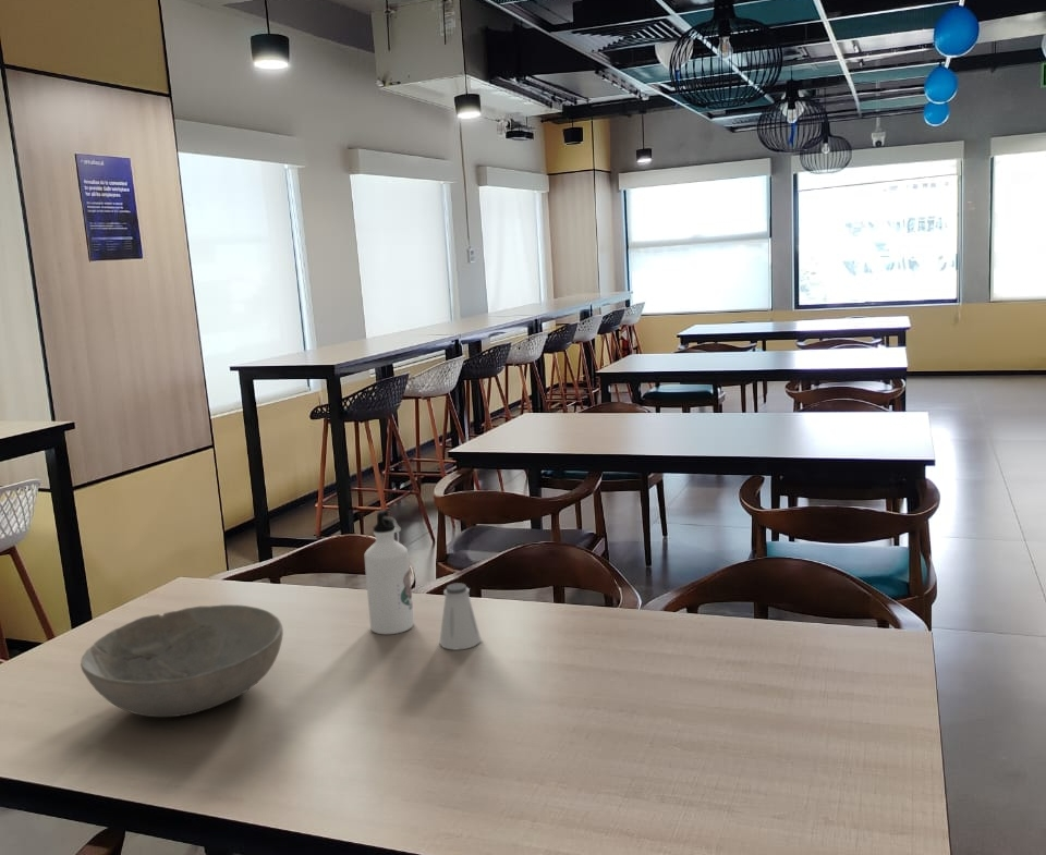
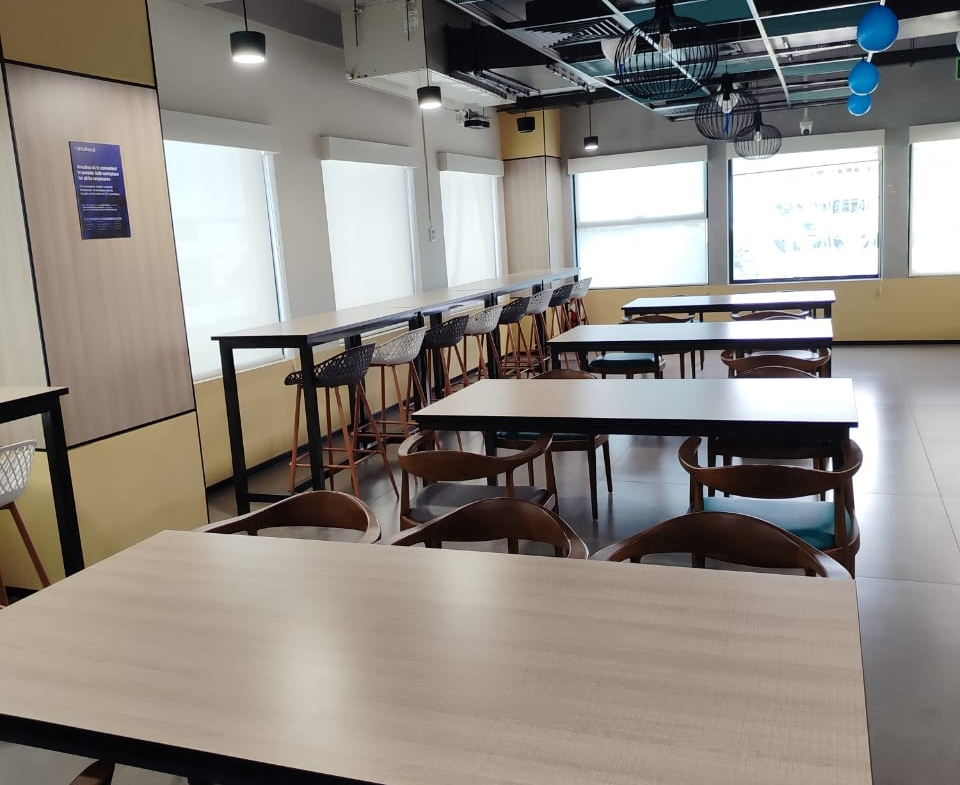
- water bottle [364,509,415,635]
- saltshaker [438,582,482,651]
- bowl [80,603,284,718]
